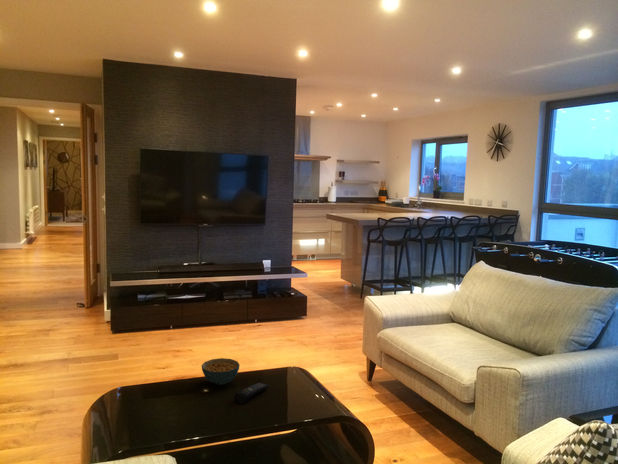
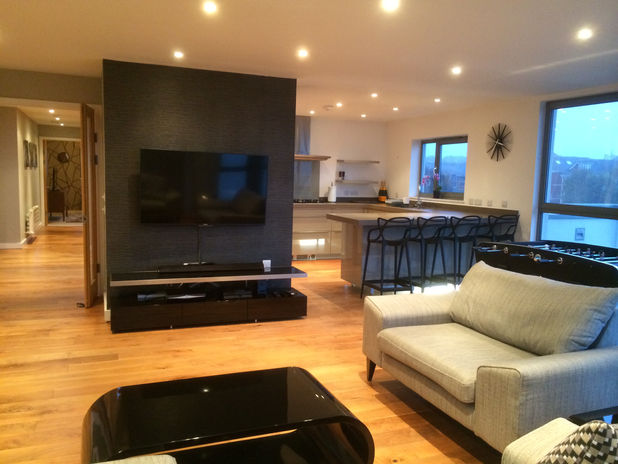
- remote control [233,381,269,405]
- cereal bowl [201,357,241,386]
